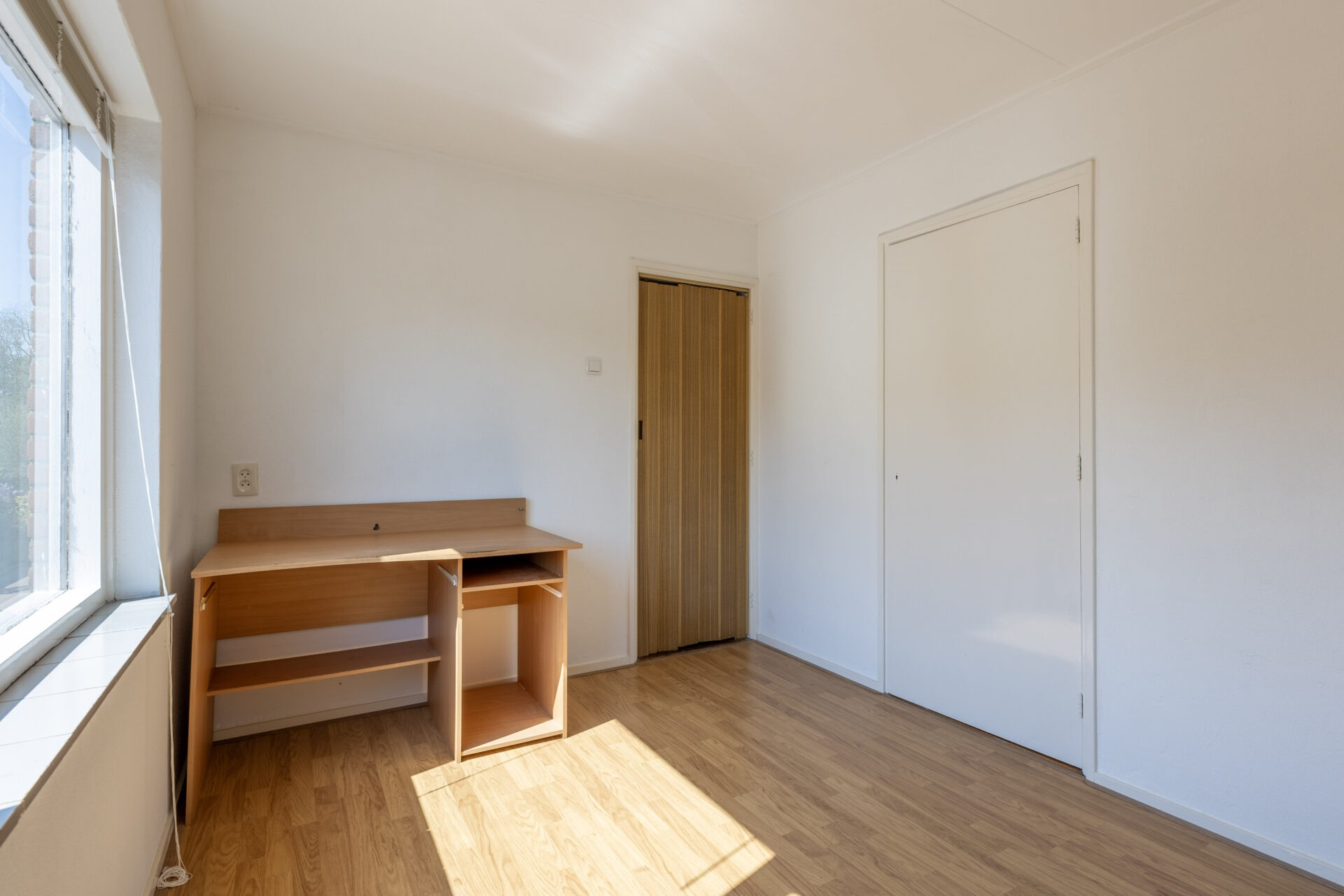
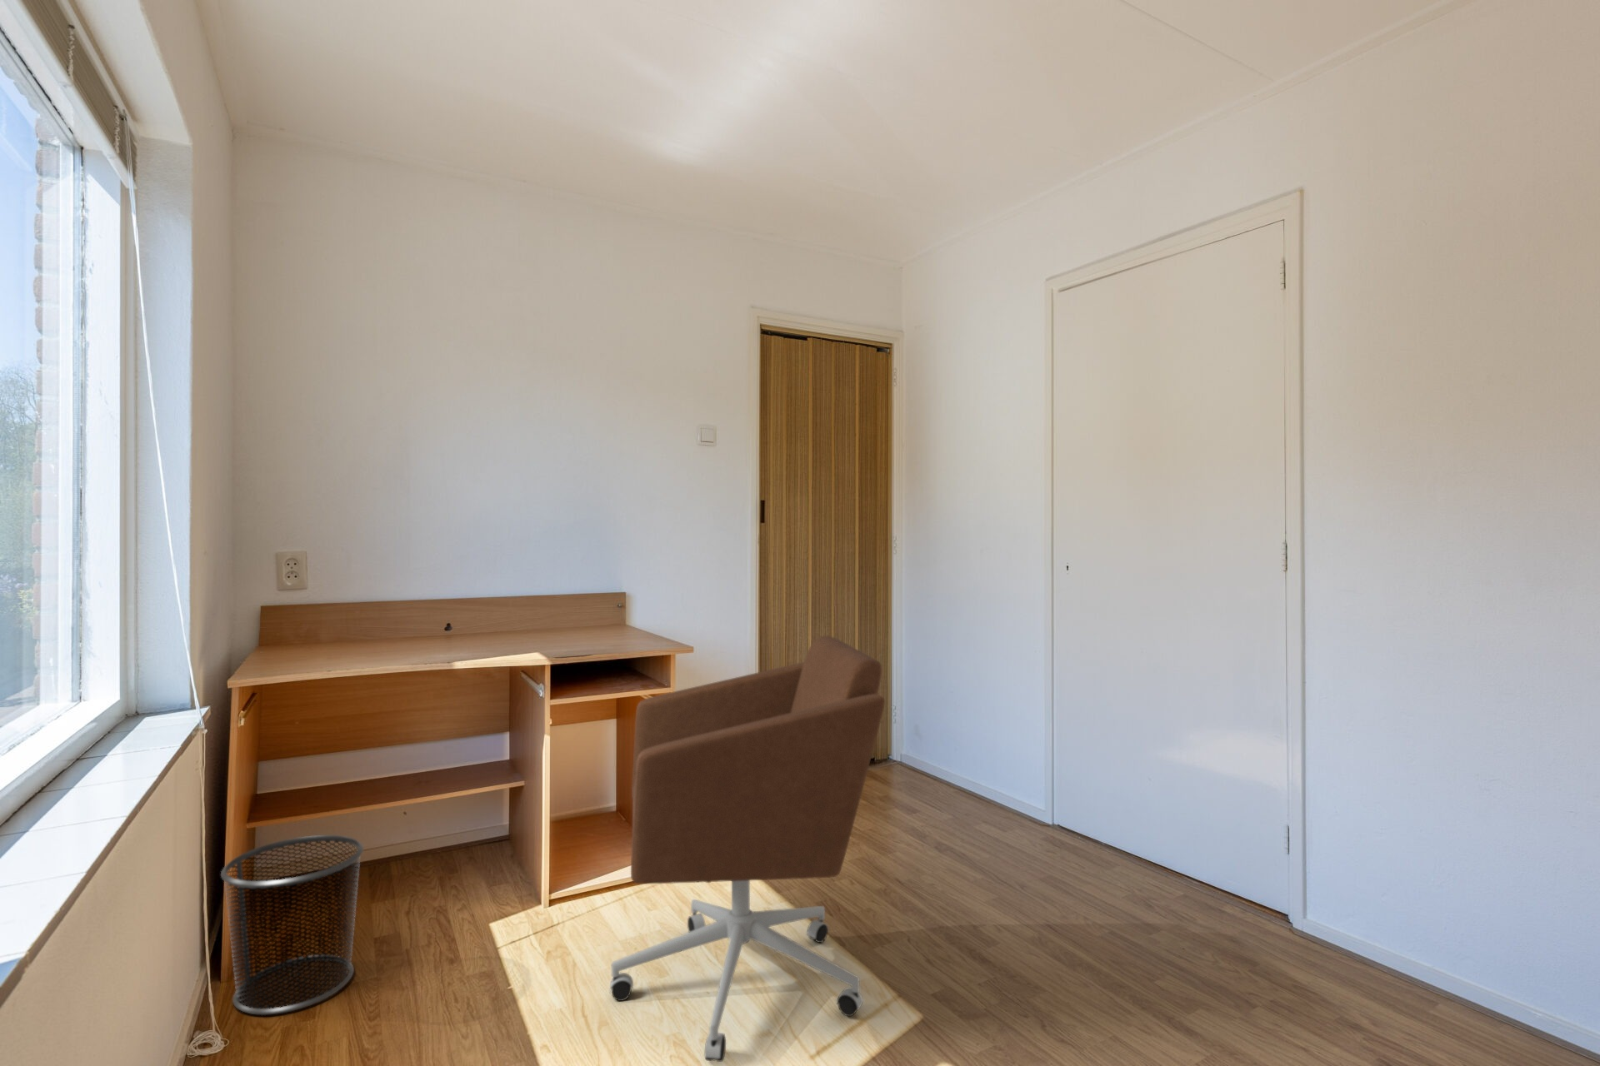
+ office chair [610,635,886,1062]
+ trash can [220,834,364,1016]
